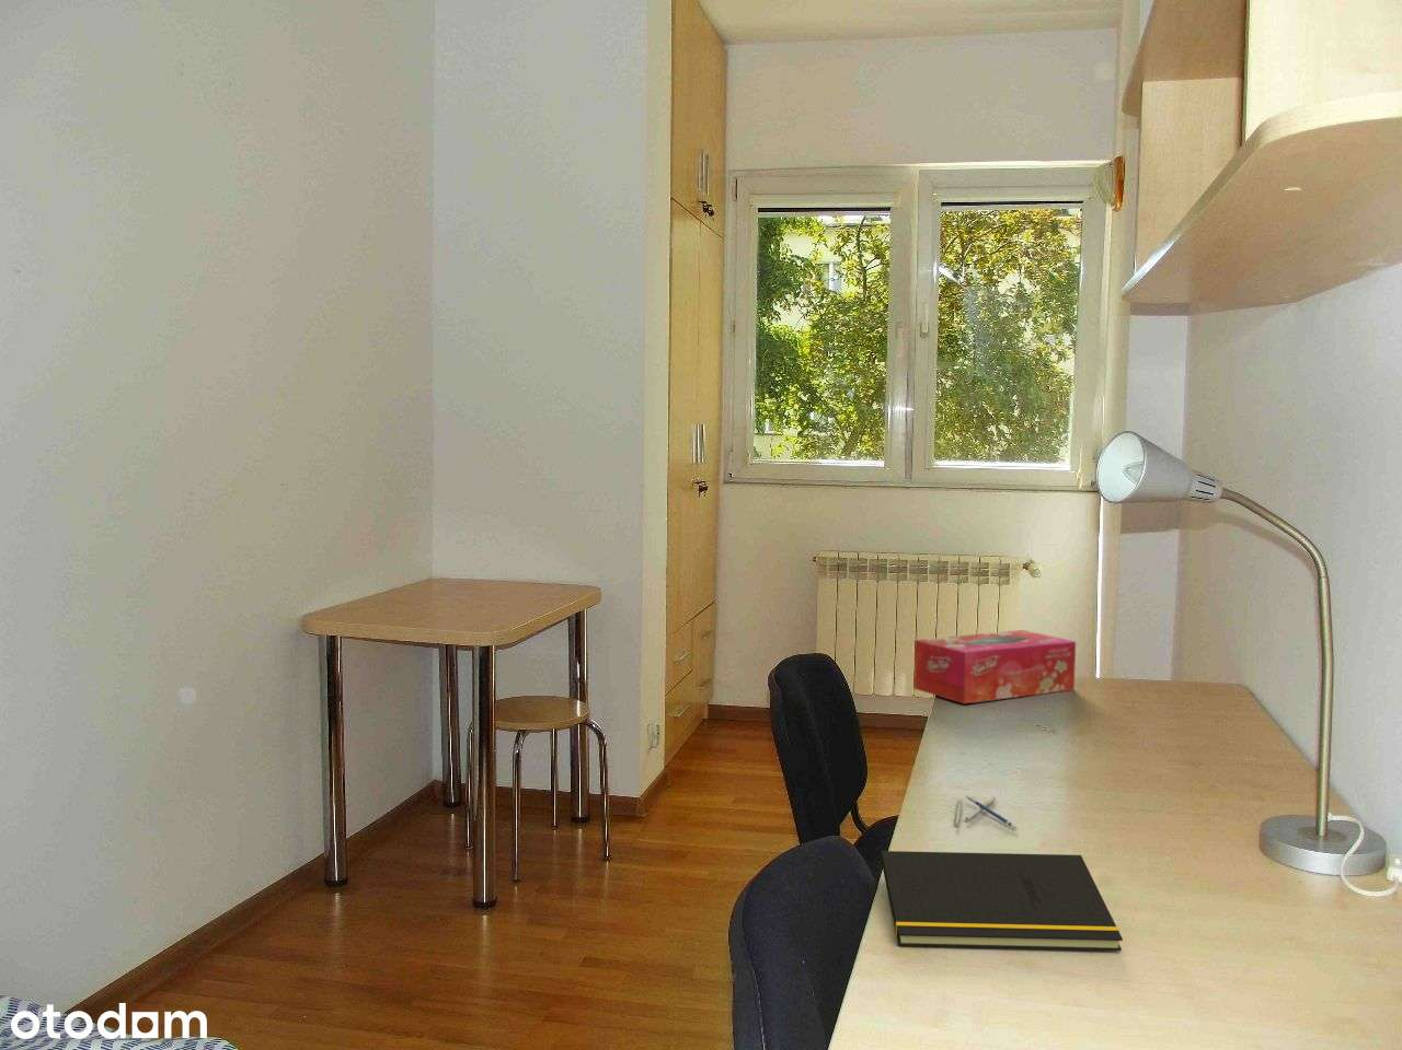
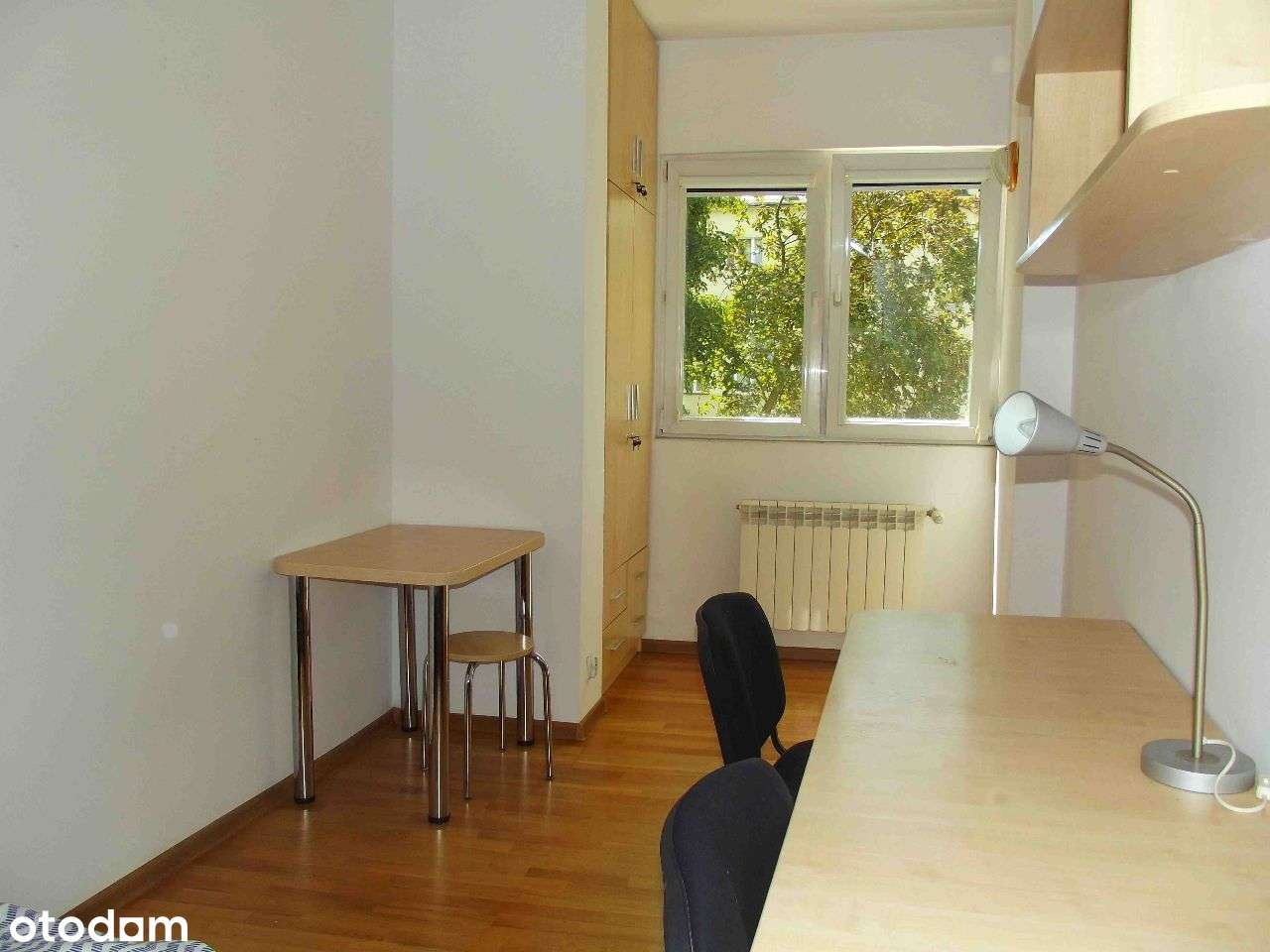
- pen [954,794,1019,831]
- tissue box [912,629,1076,705]
- notepad [874,850,1124,952]
